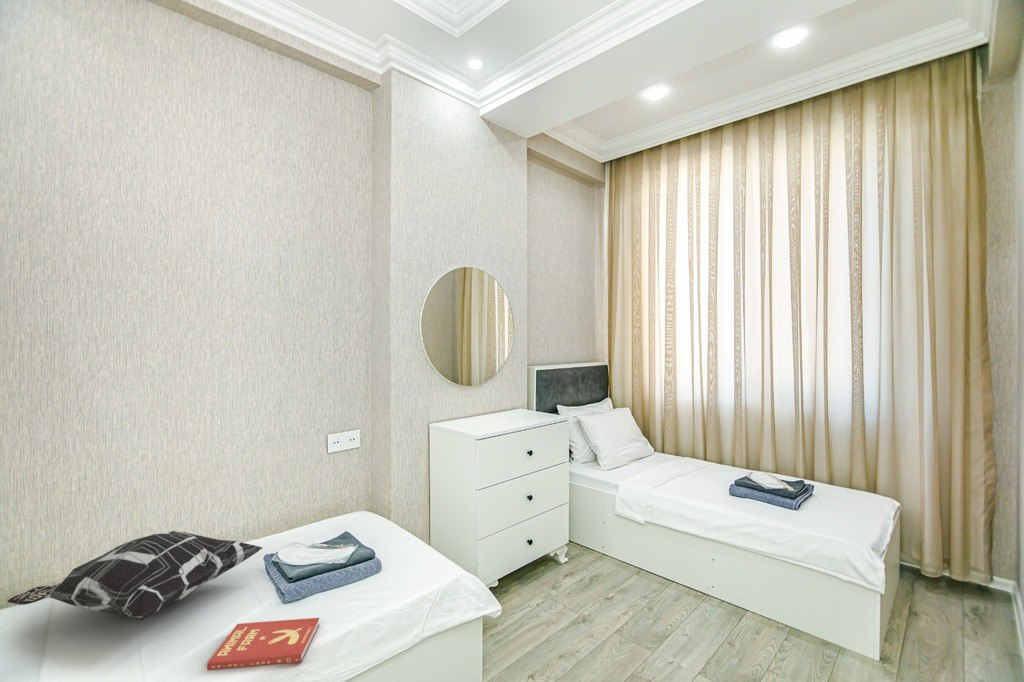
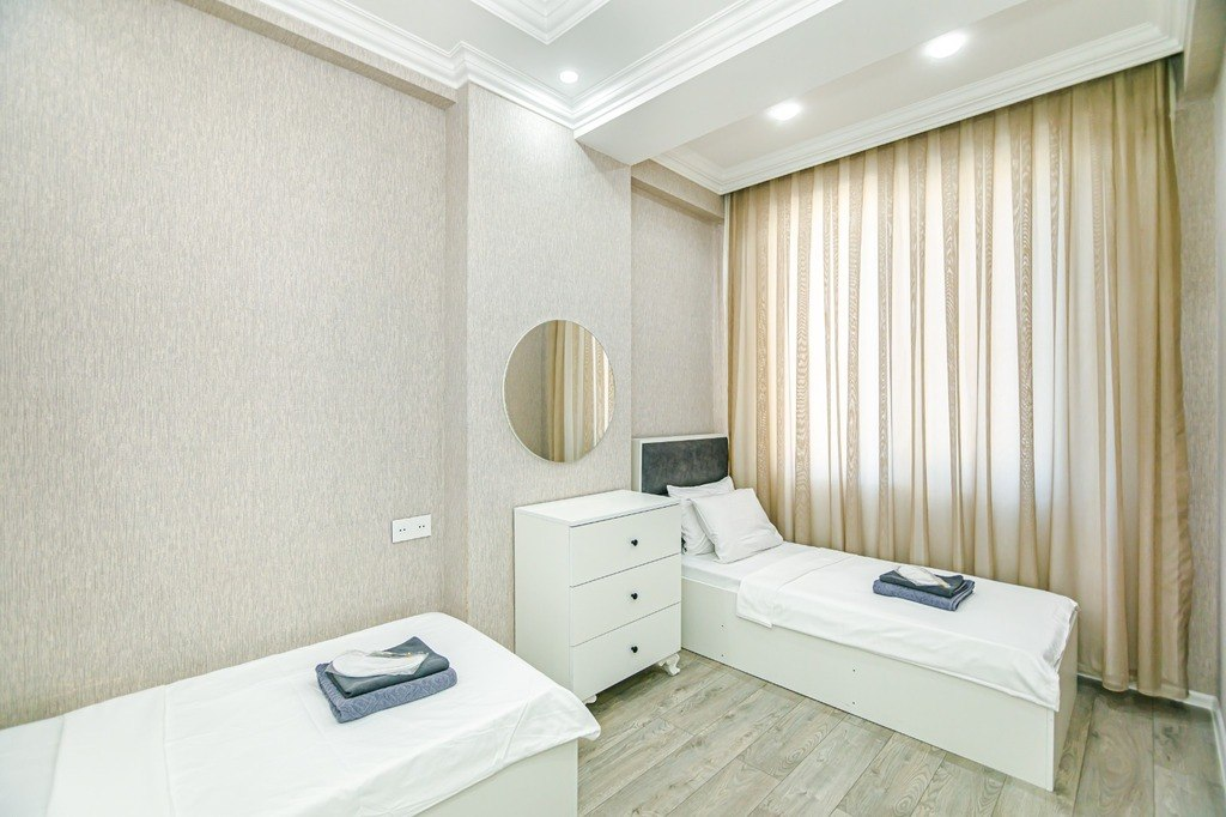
- decorative pillow [6,530,263,621]
- book [206,617,320,671]
